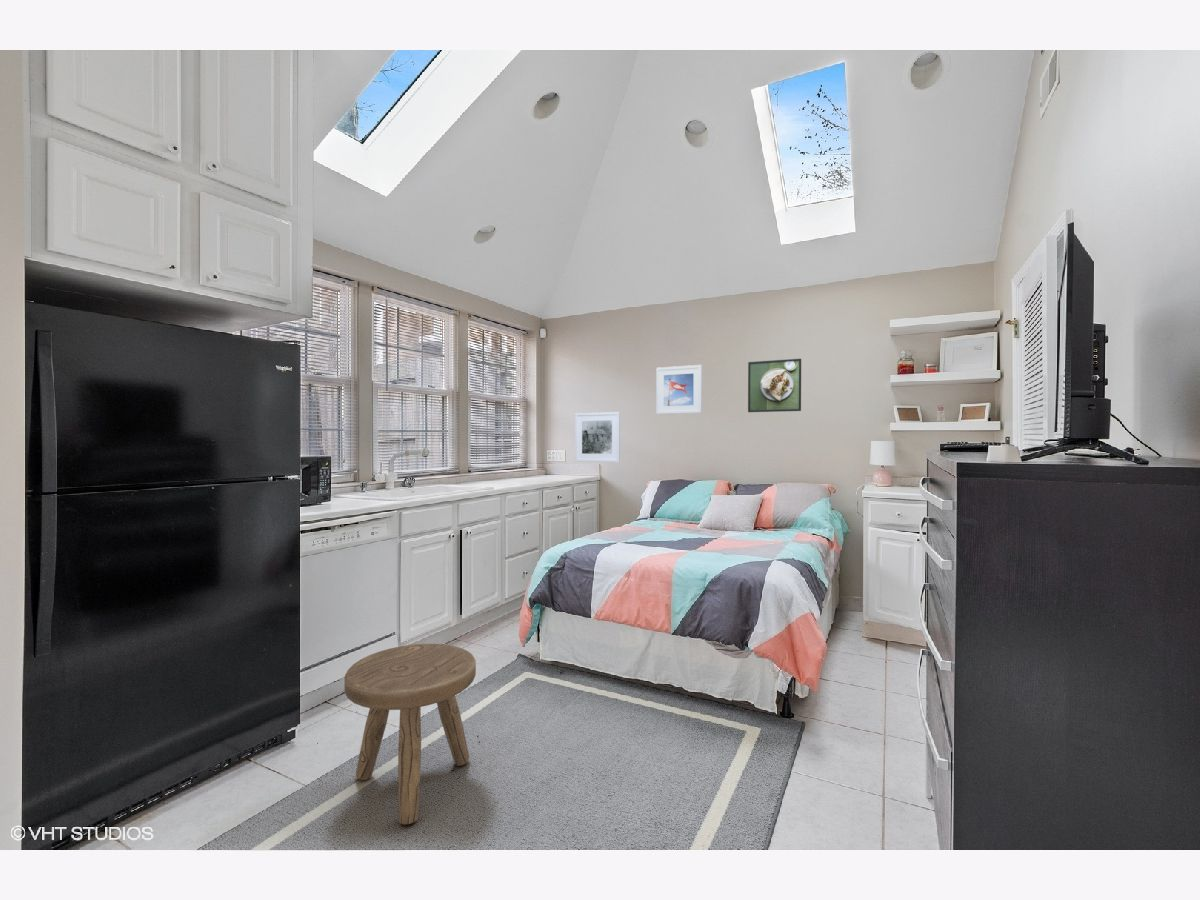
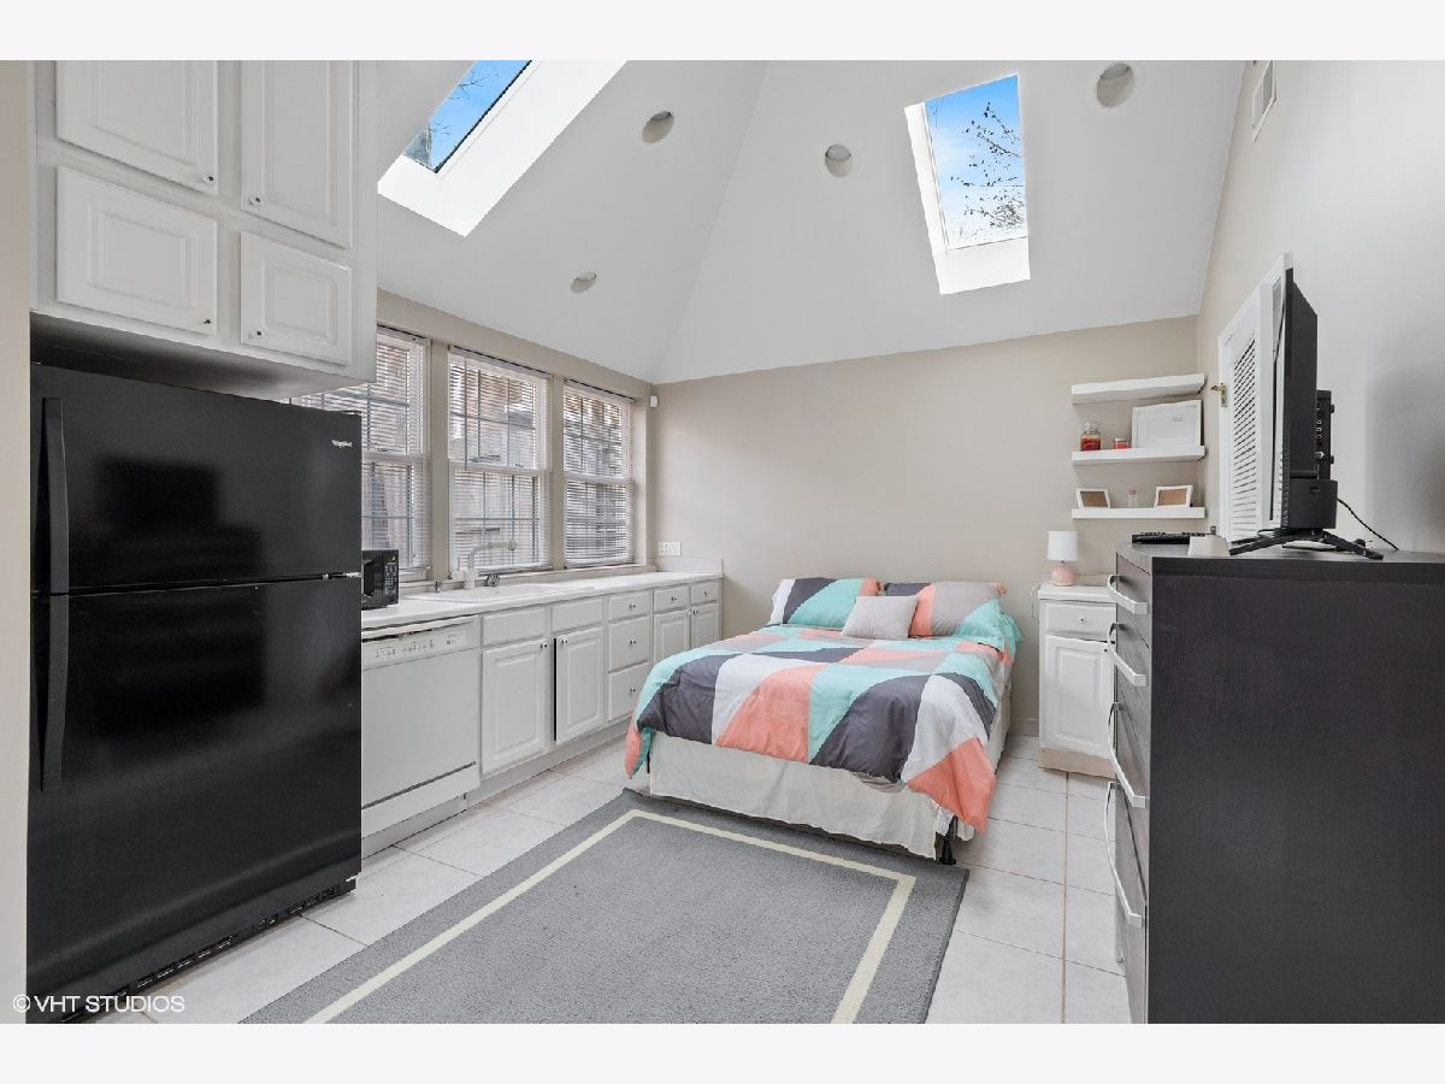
- stool [344,643,477,825]
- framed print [747,358,802,413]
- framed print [574,411,621,463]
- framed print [655,364,703,415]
